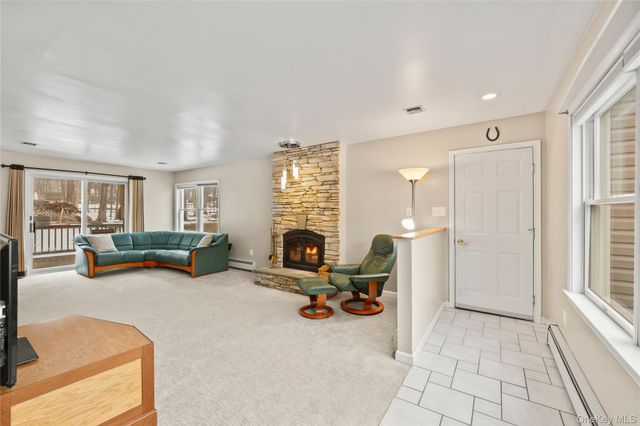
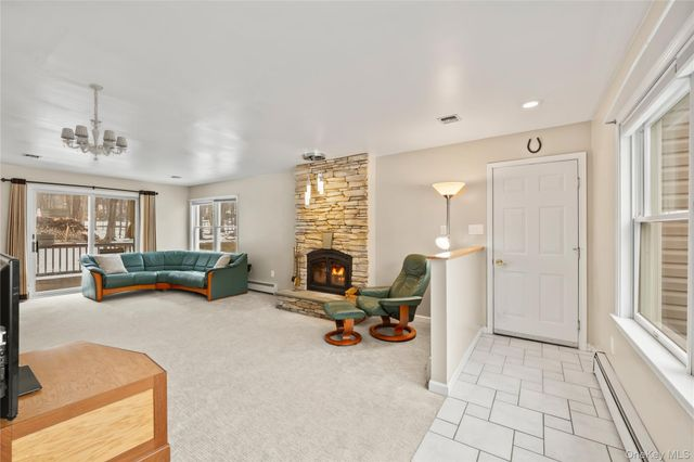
+ chandelier [60,82,128,162]
